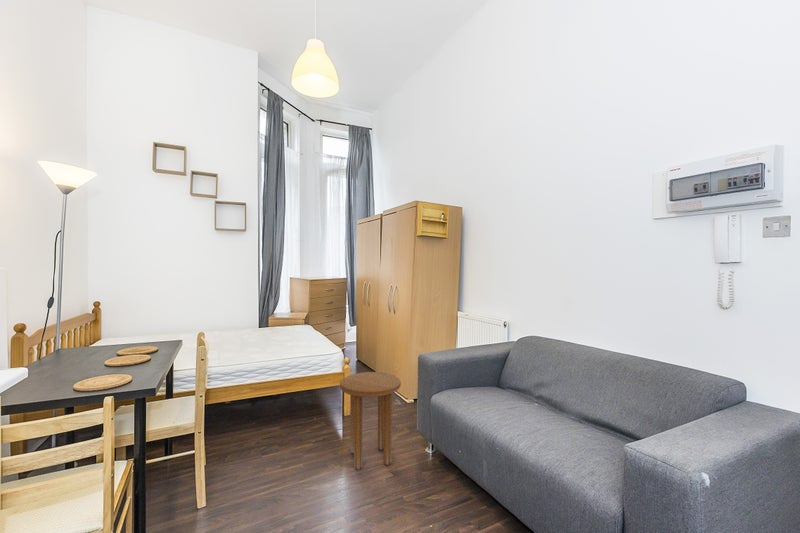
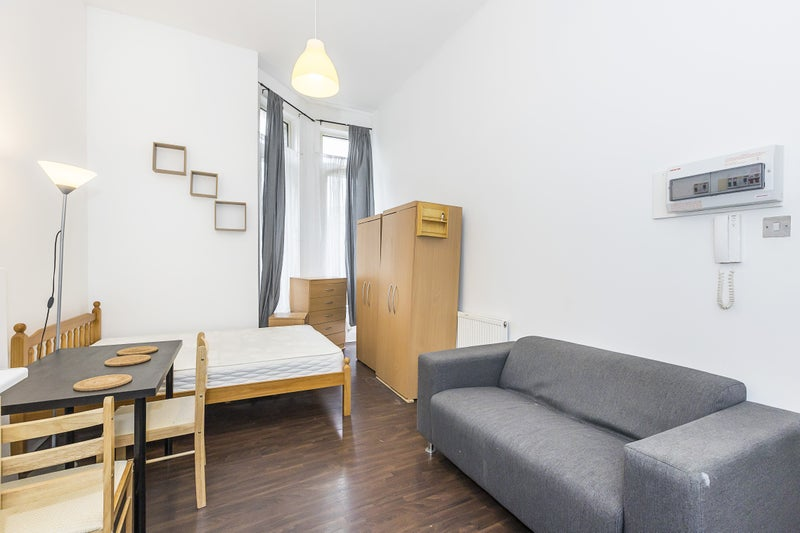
- side table [339,371,402,471]
